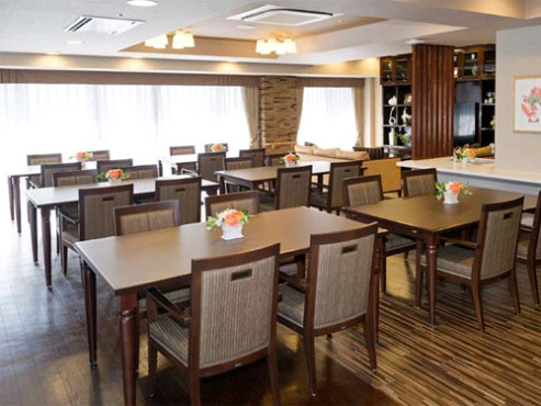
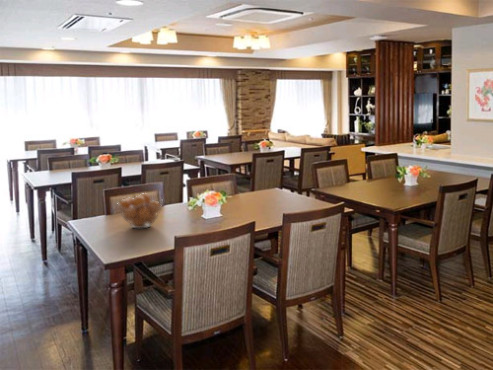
+ fruit basket [116,192,164,229]
